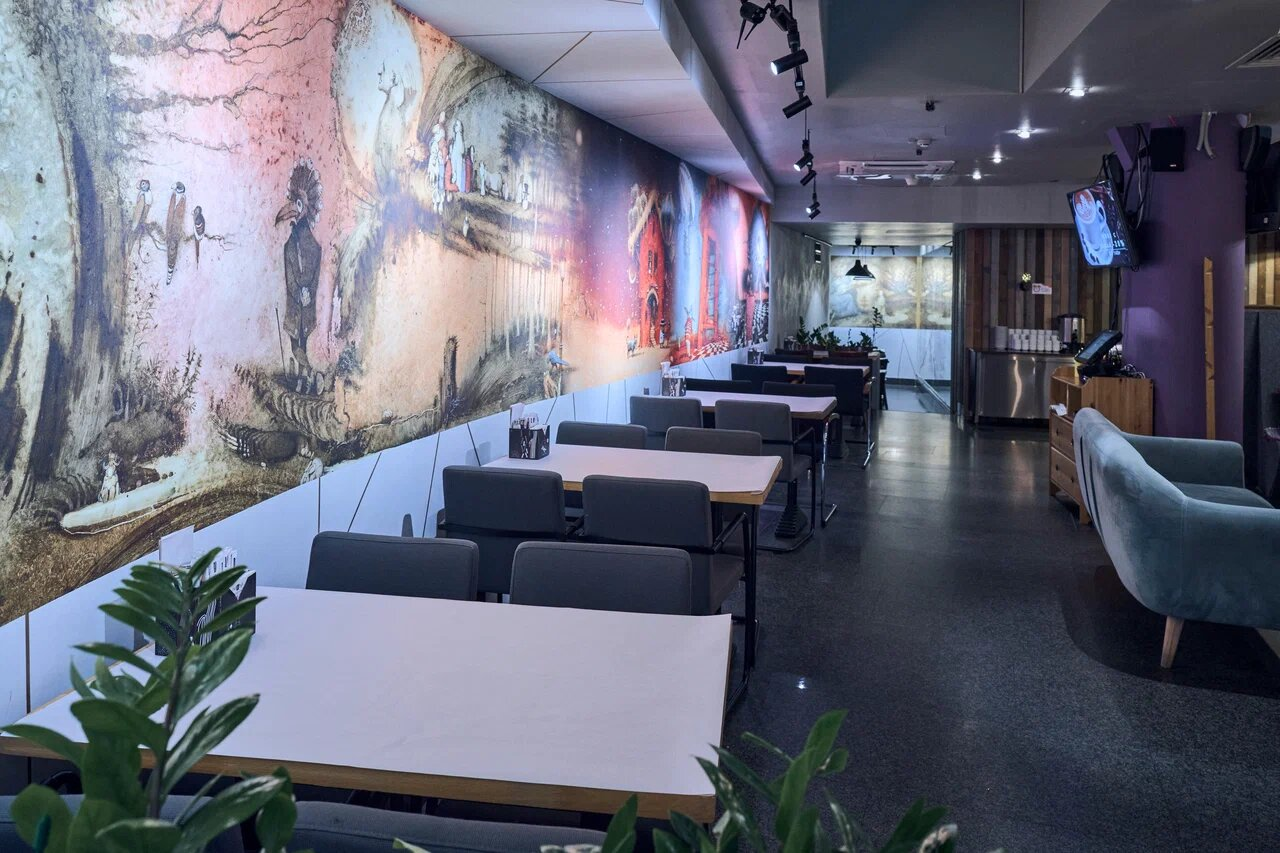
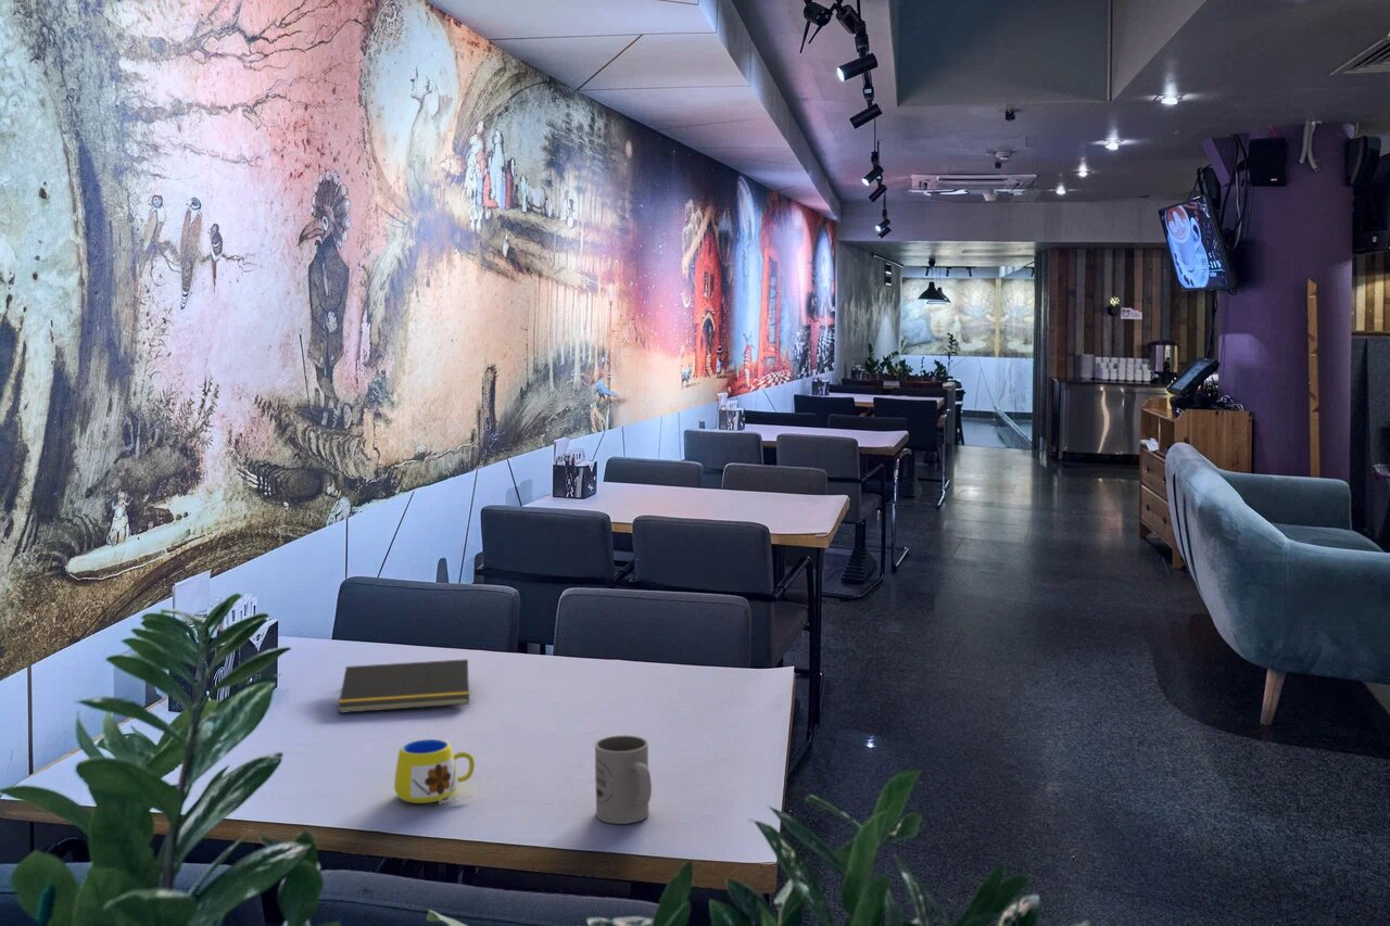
+ mug [393,738,476,804]
+ notepad [338,658,470,714]
+ mug [594,734,653,825]
